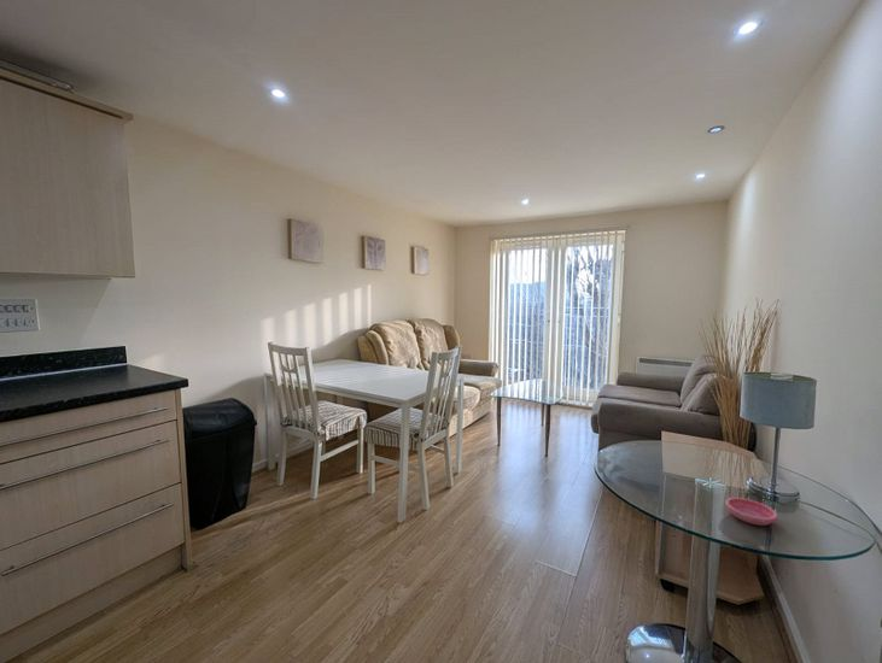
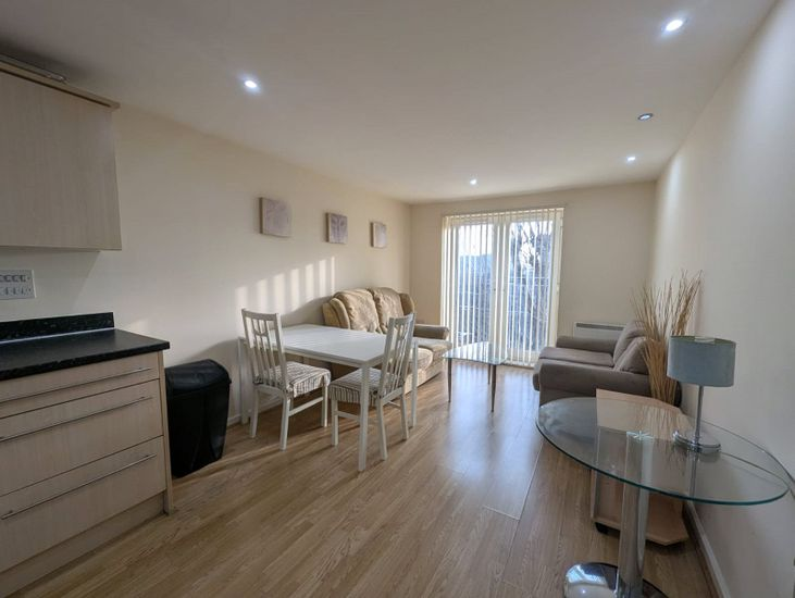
- saucer [724,497,778,527]
